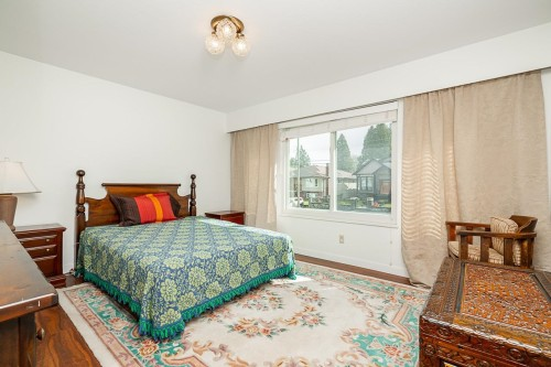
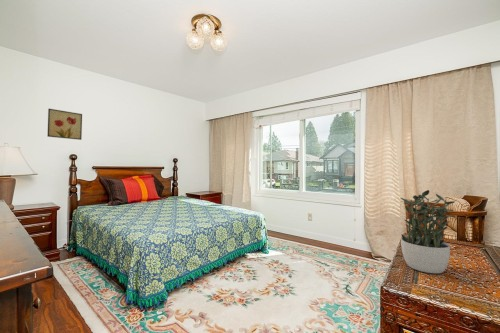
+ wall art [46,108,83,141]
+ potted plant [400,189,457,274]
